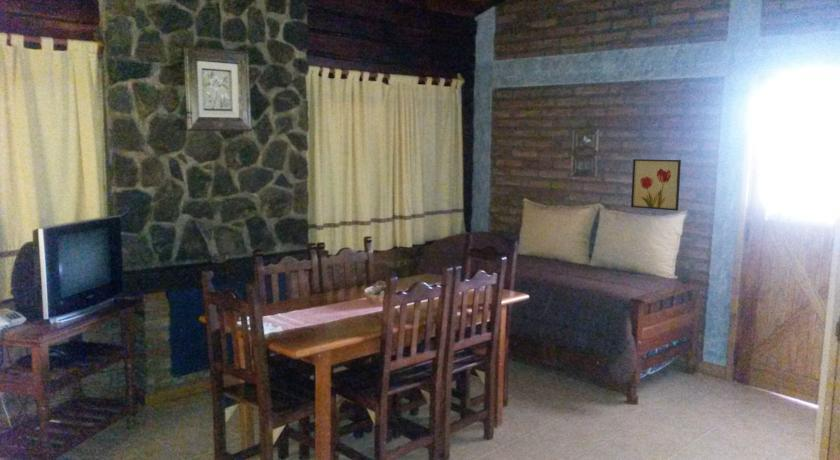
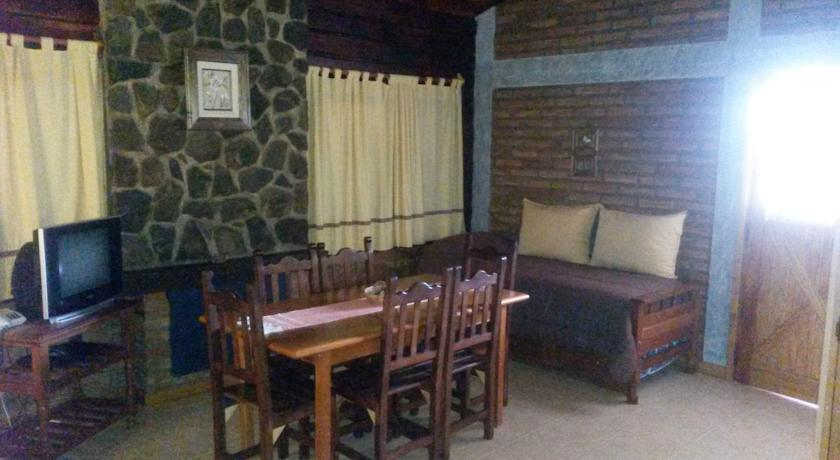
- wall art [630,158,682,212]
